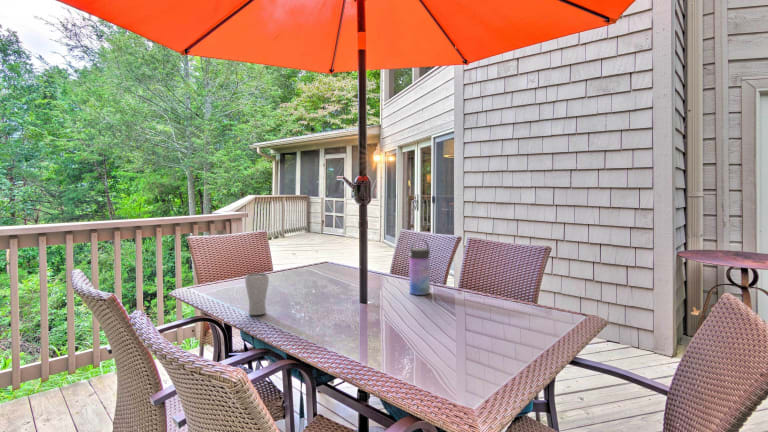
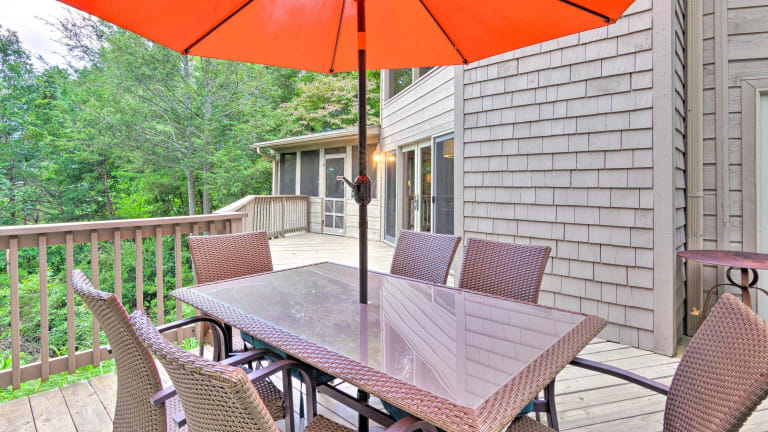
- drinking glass [244,272,270,316]
- water bottle [408,238,431,296]
